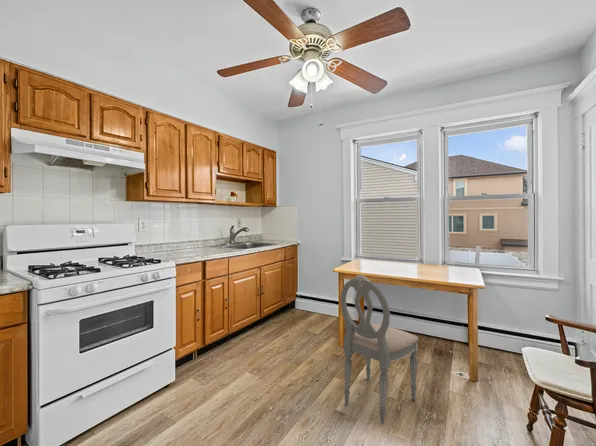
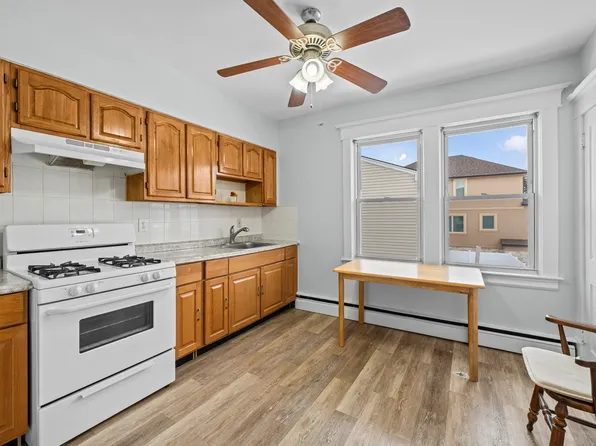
- dining chair [339,274,419,424]
